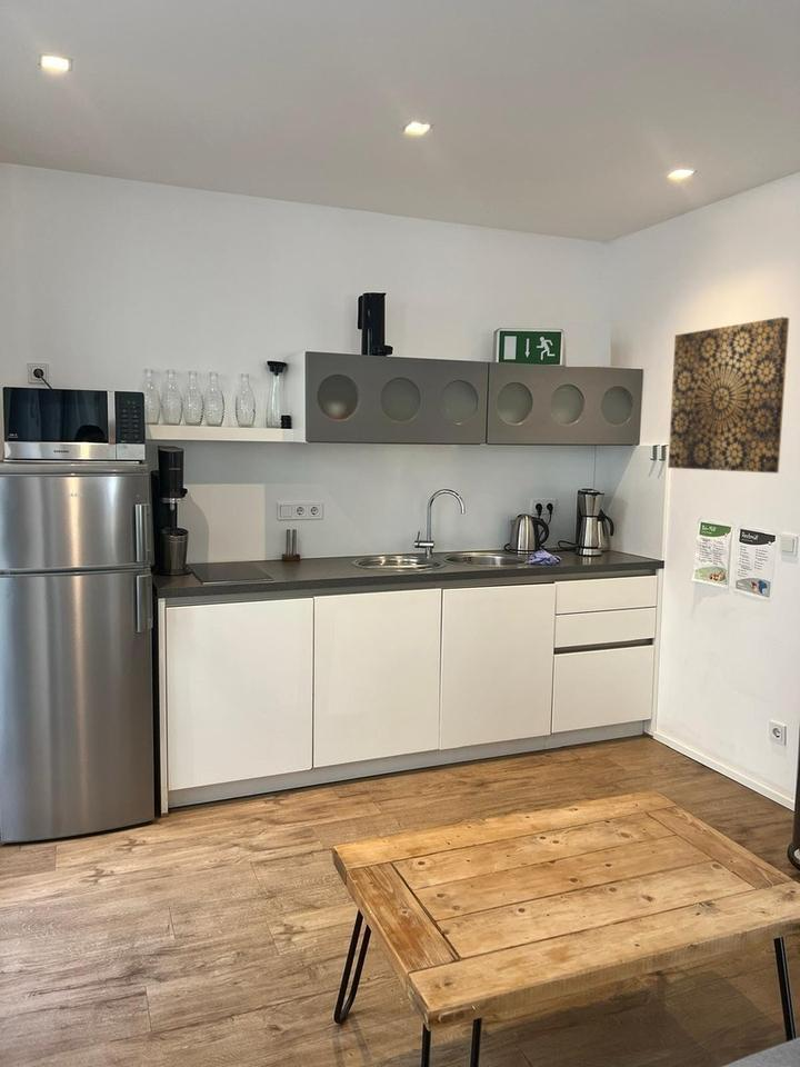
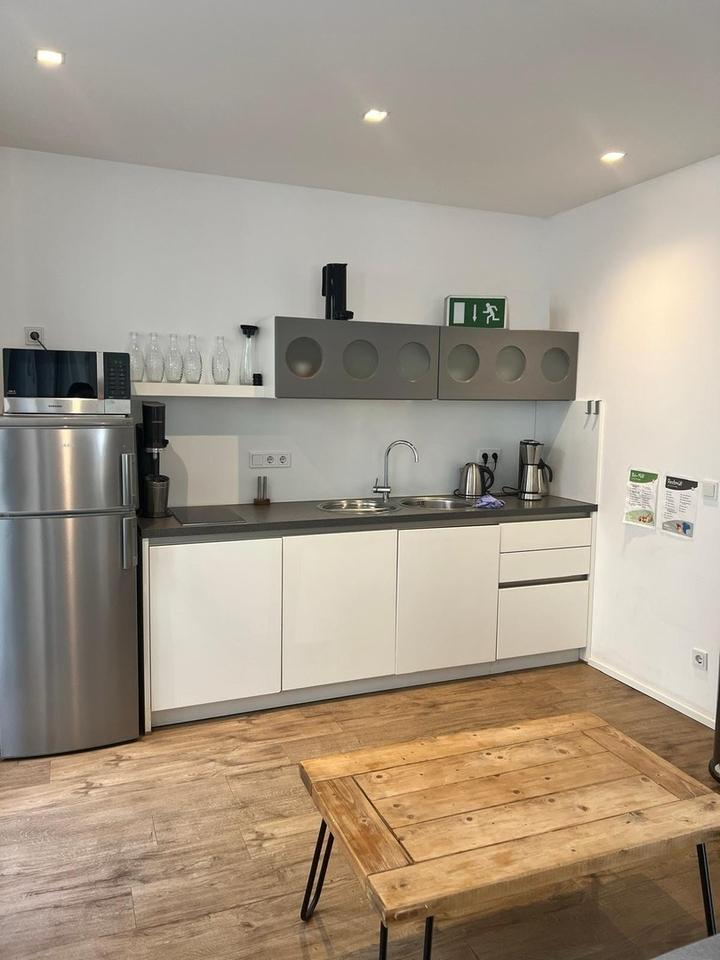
- wall art [667,316,790,475]
